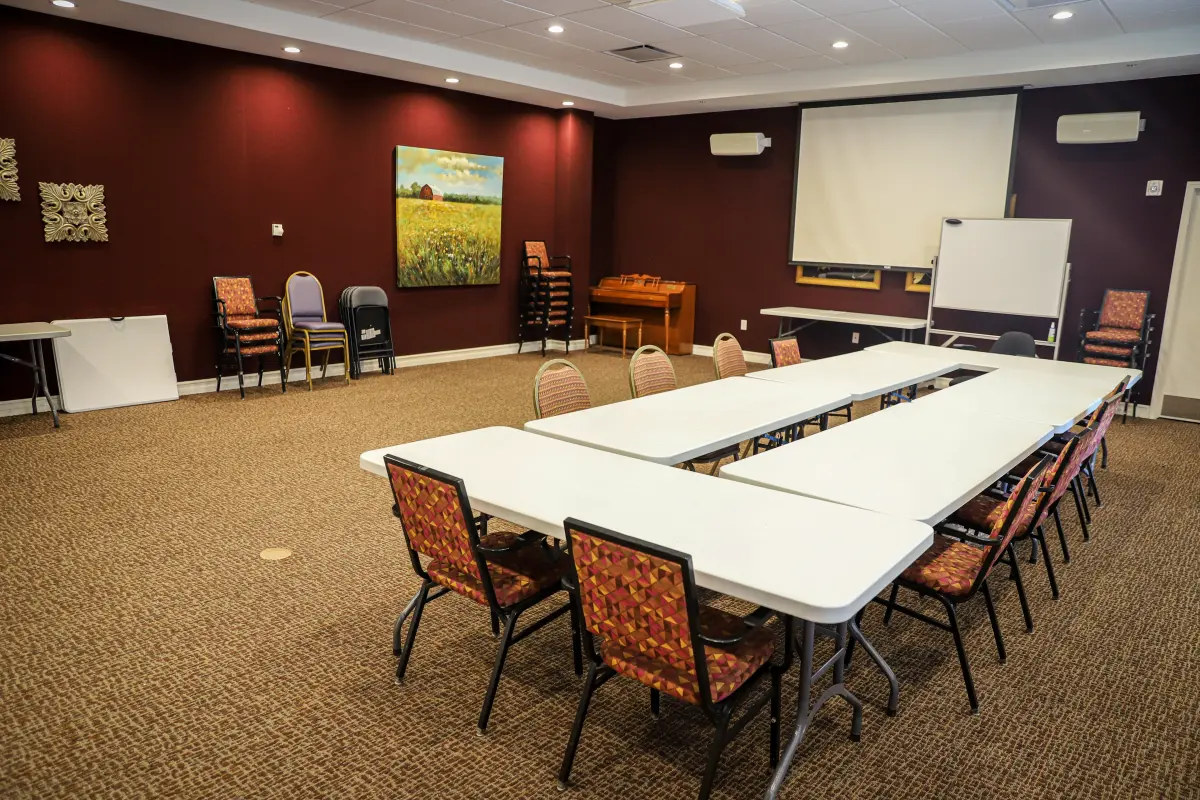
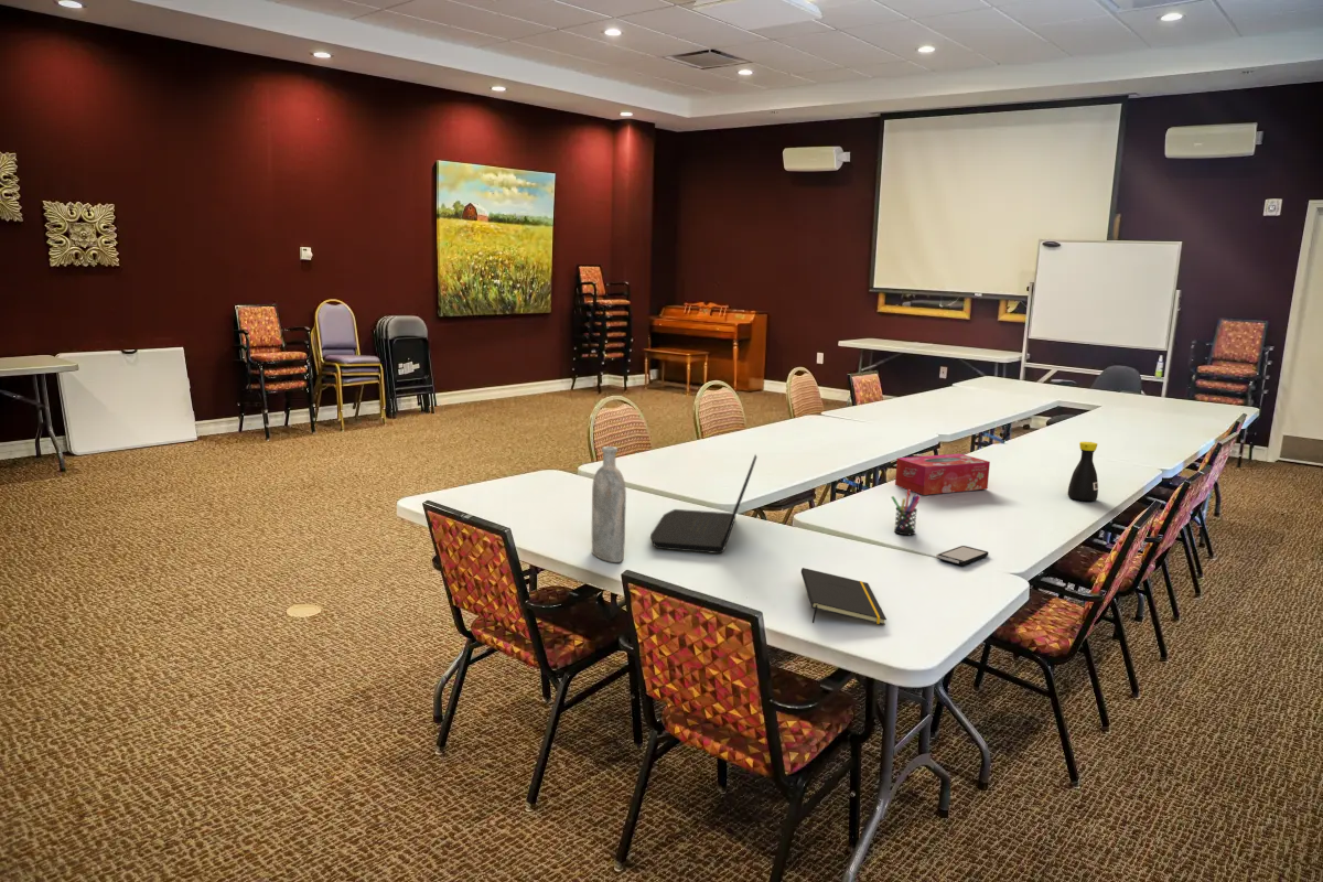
+ tissue box [894,453,991,496]
+ smartphone [935,545,989,567]
+ bottle [1067,441,1099,502]
+ pen holder [891,490,922,536]
+ notepad [800,567,888,626]
+ laptop [649,453,759,555]
+ bottle [591,445,627,563]
